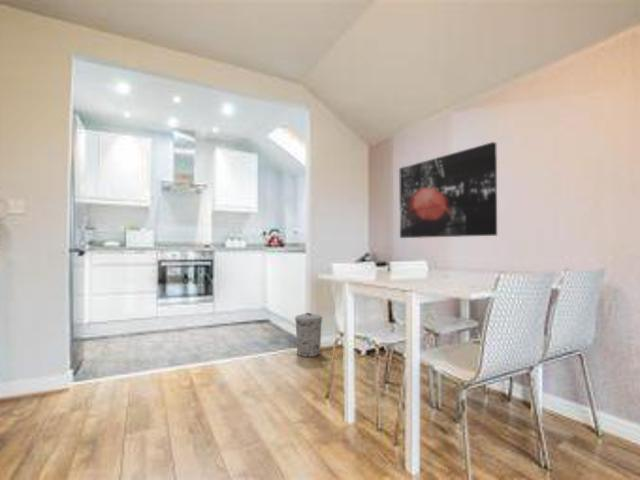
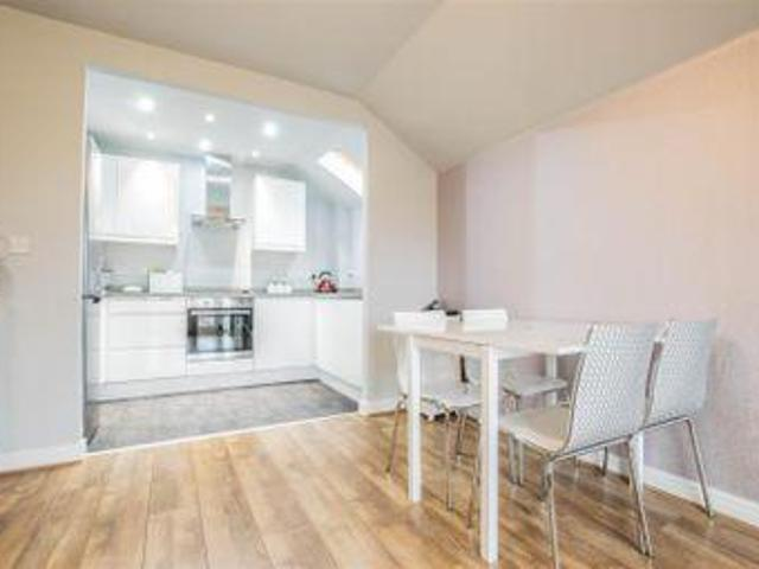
- trash can [294,312,323,358]
- wall art [398,141,498,239]
